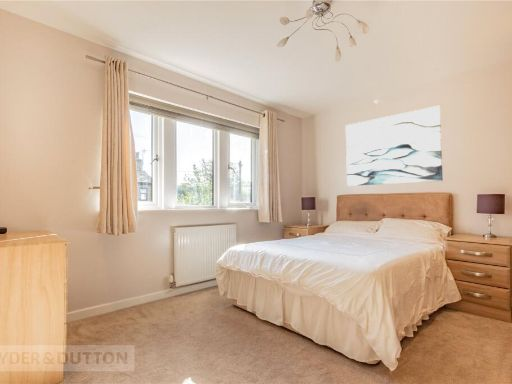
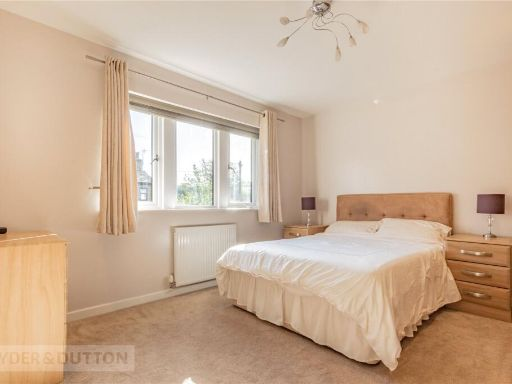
- wall art [345,105,444,187]
